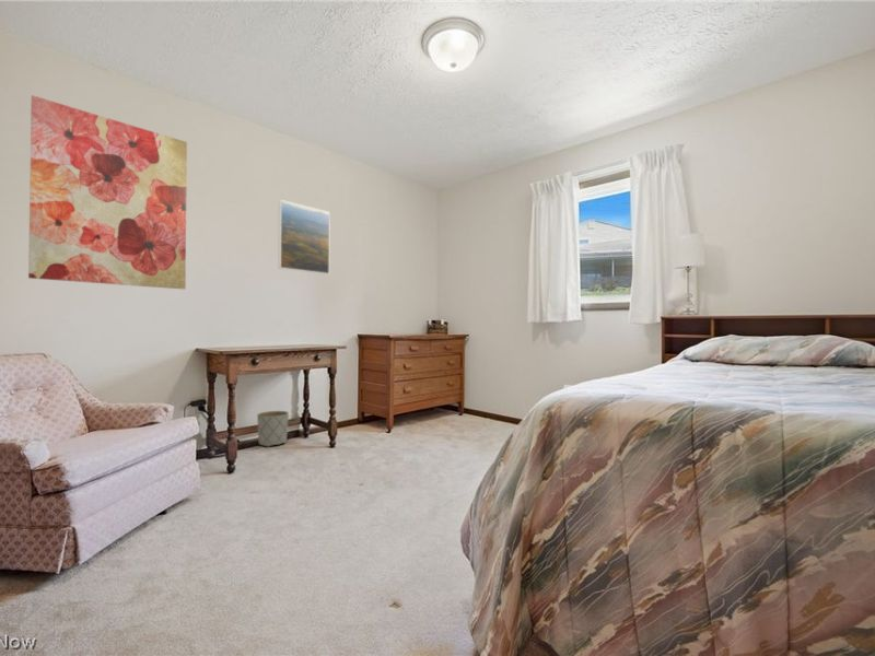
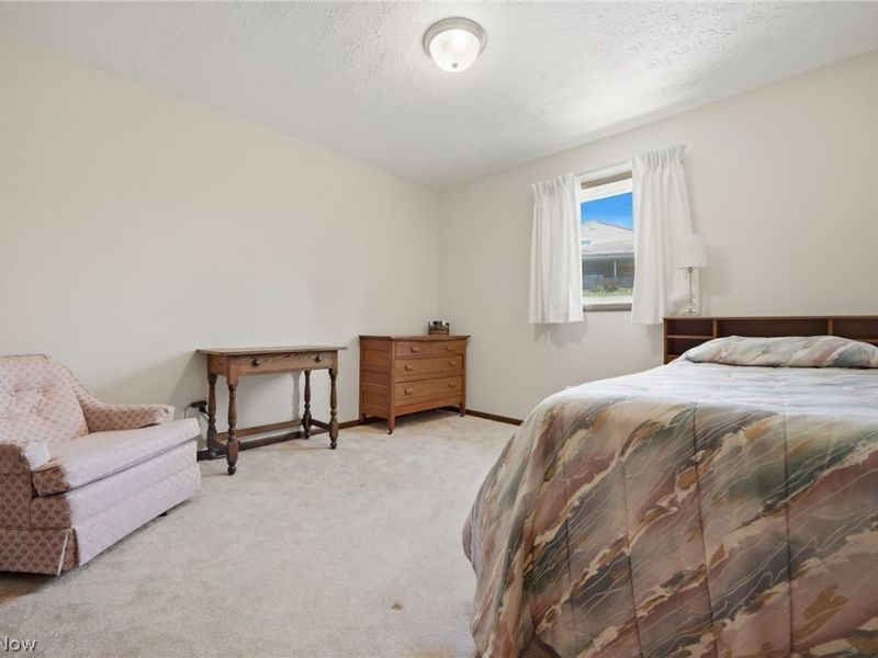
- wall art [27,94,188,290]
- planter [256,410,290,448]
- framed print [278,199,331,276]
